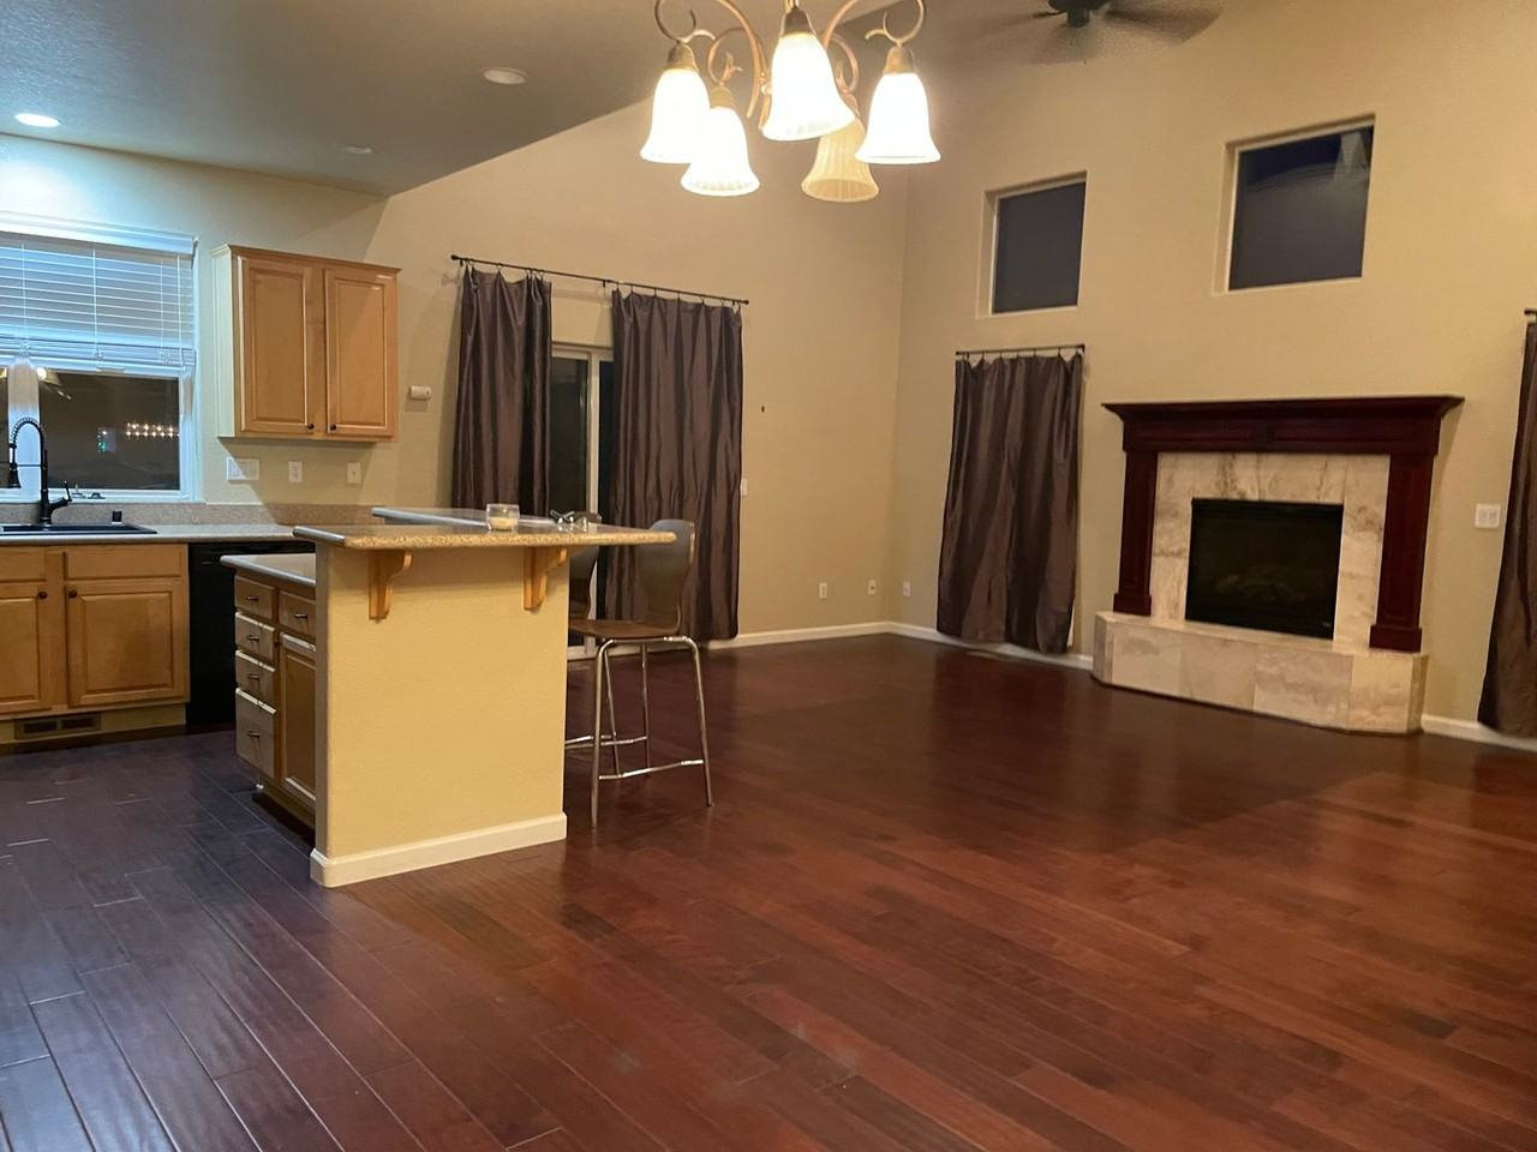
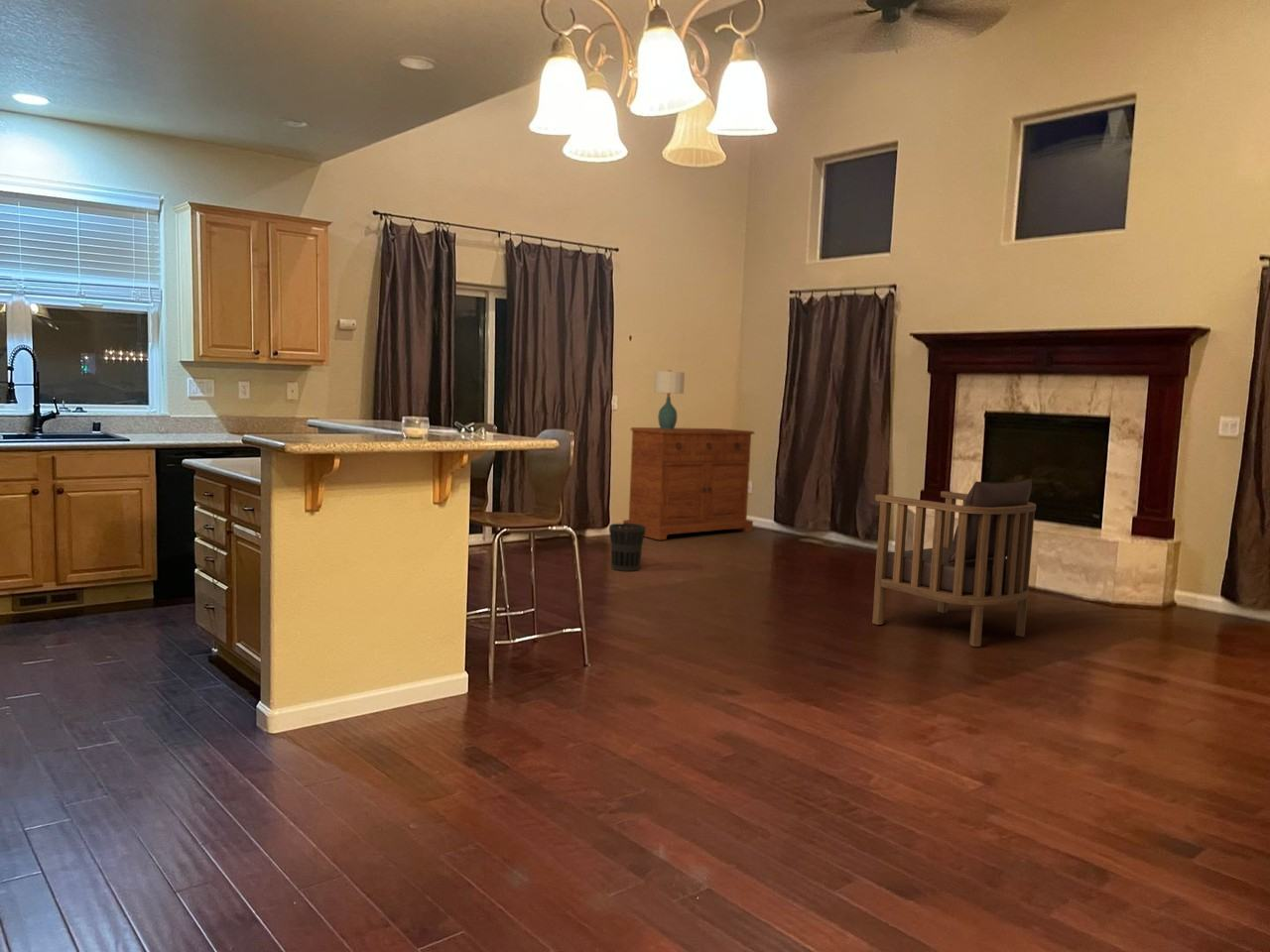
+ wastebasket [608,523,646,572]
+ table lamp [653,369,686,429]
+ armchair [871,477,1037,648]
+ sideboard [622,426,755,540]
